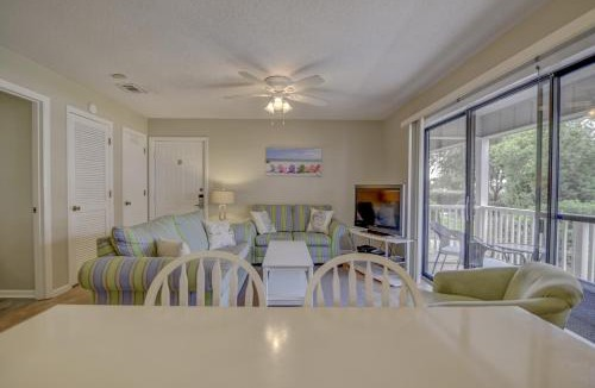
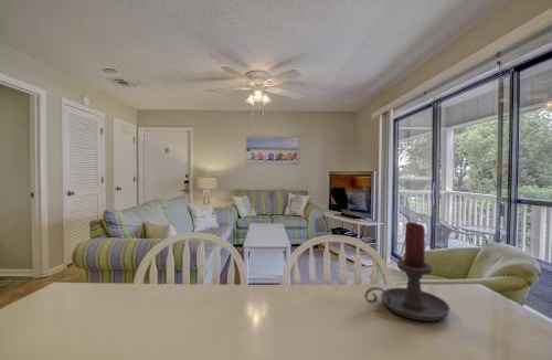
+ candle holder [363,221,450,322]
